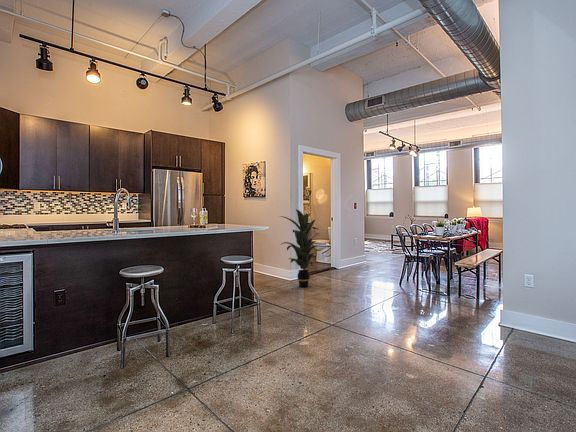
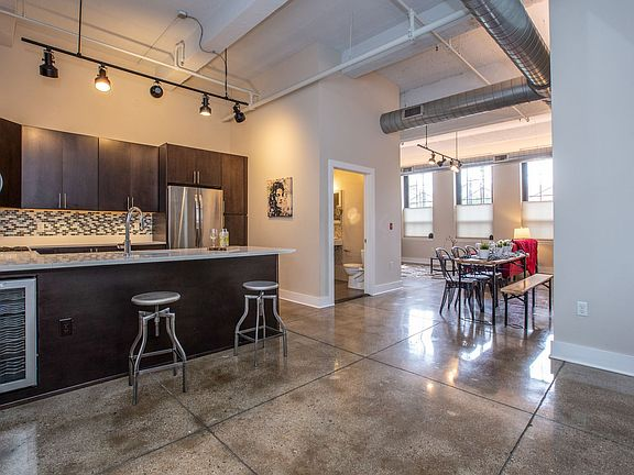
- indoor plant [278,208,327,288]
